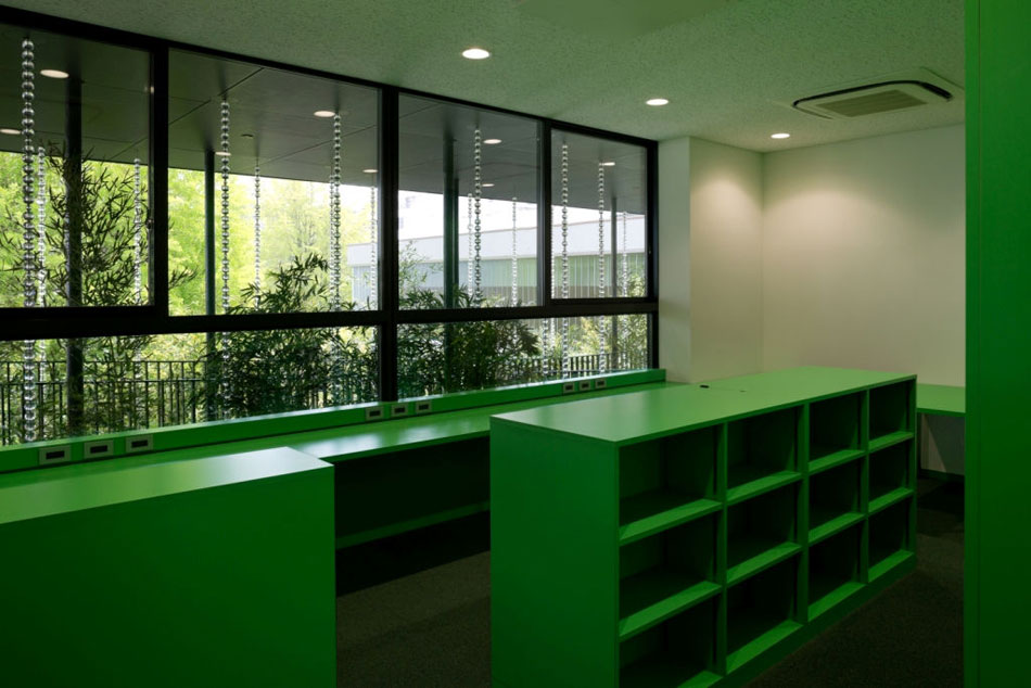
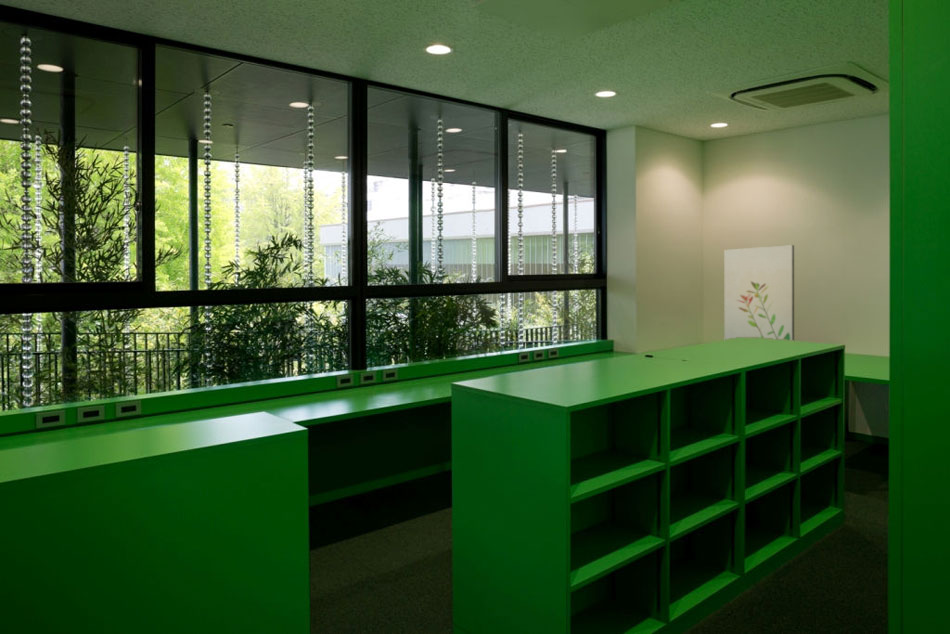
+ wall art [723,244,795,341]
